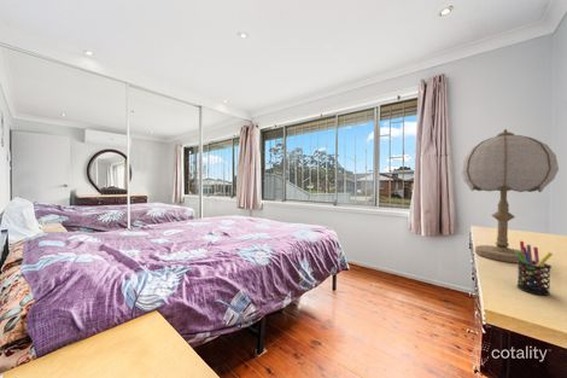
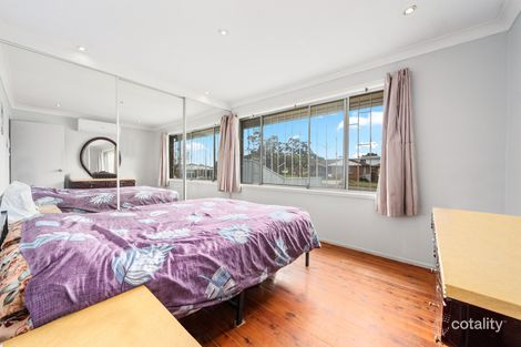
- pen holder [516,240,554,296]
- table lamp [458,128,560,264]
